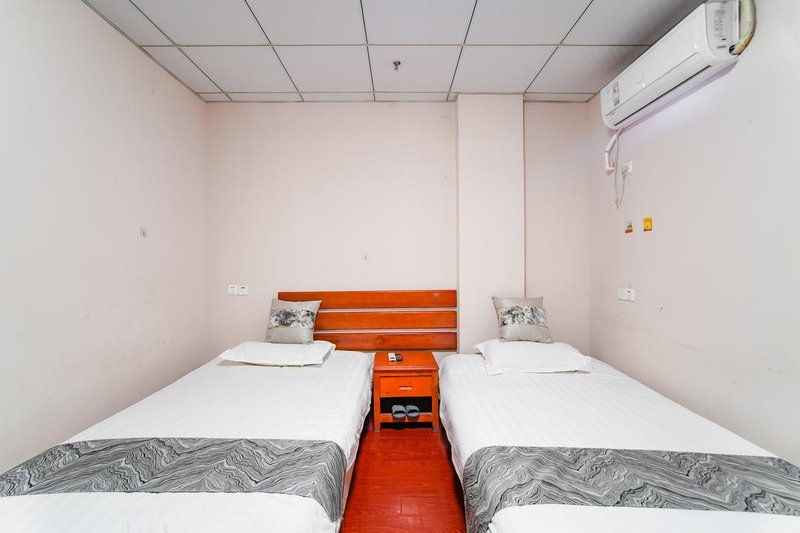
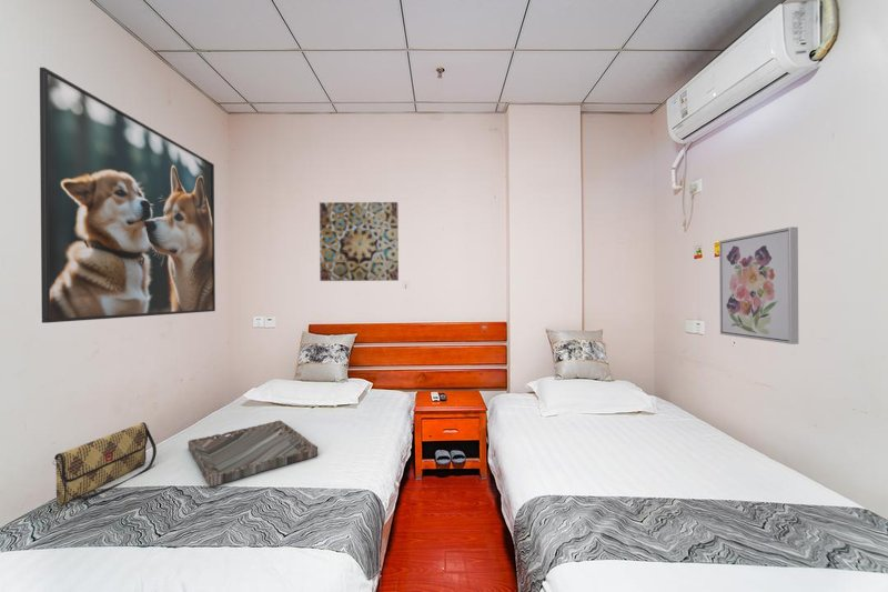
+ shoulder bag [51,421,158,506]
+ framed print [39,67,216,324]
+ tray [188,420,319,488]
+ wall art [319,201,400,282]
+ wall art [718,225,799,345]
